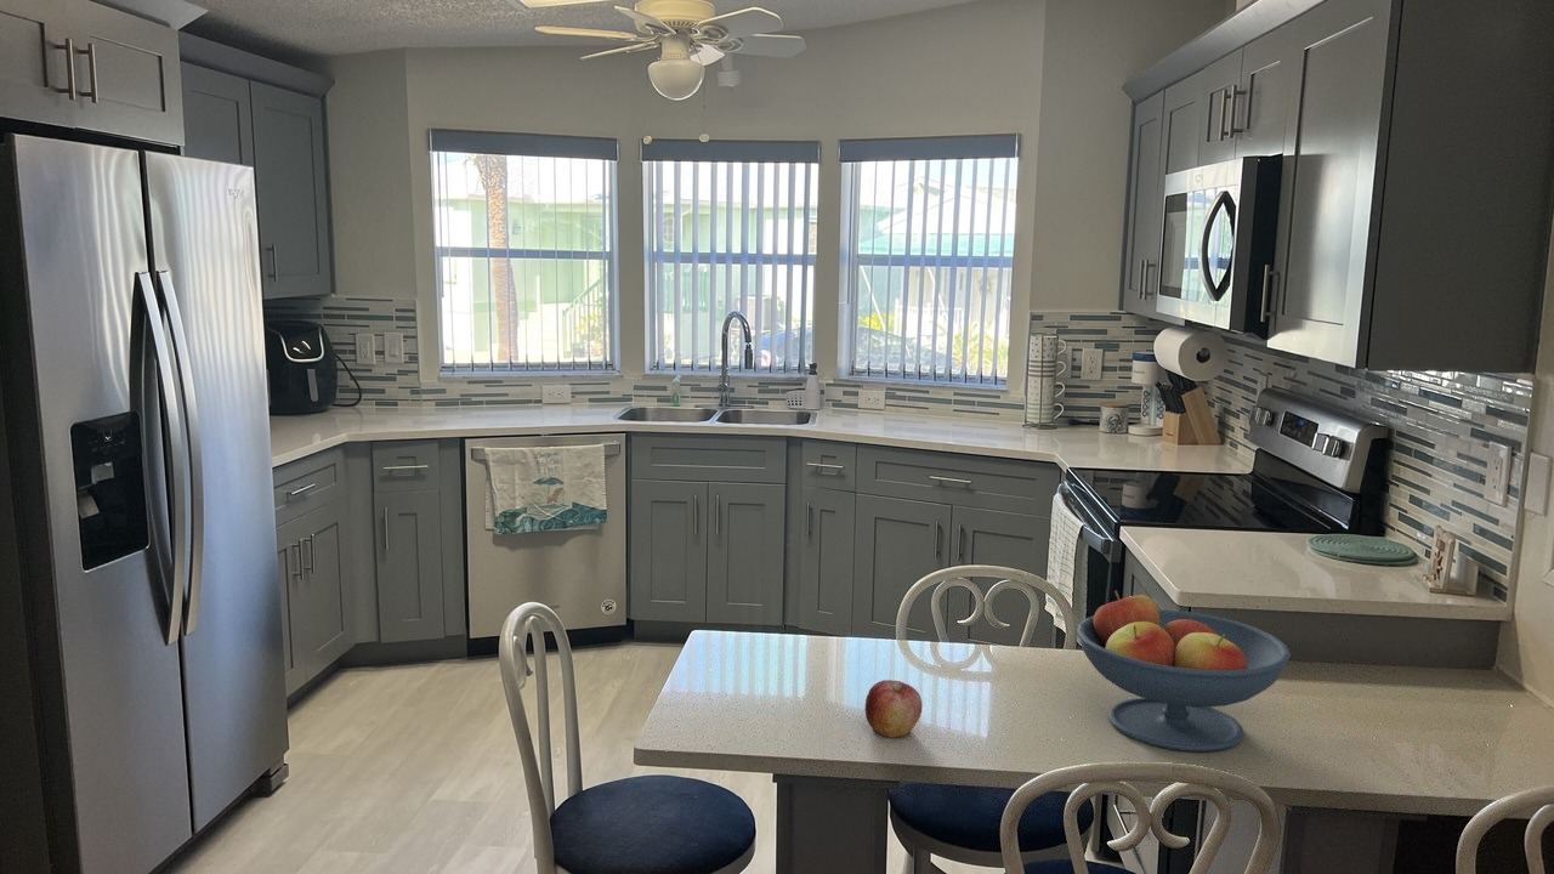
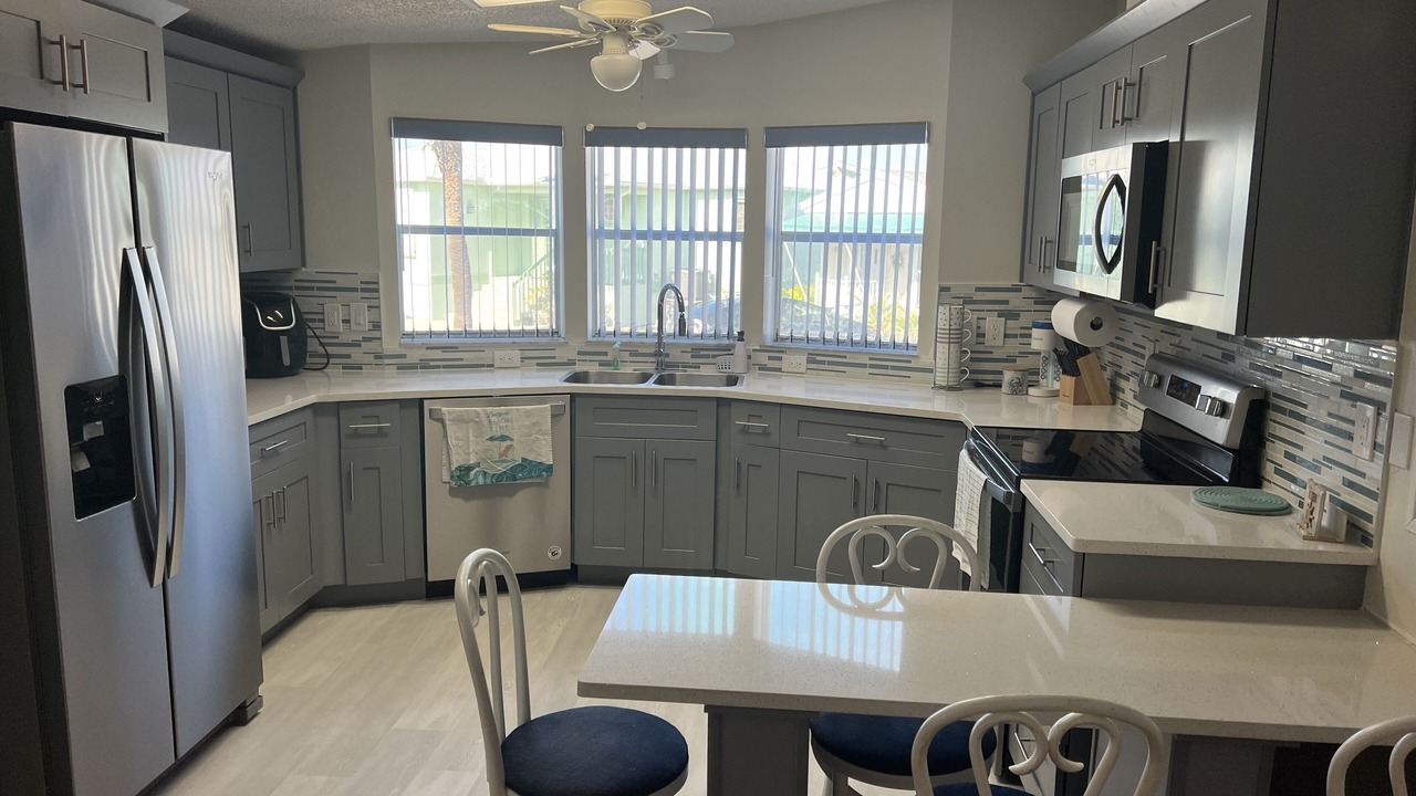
- fruit bowl [1076,590,1292,753]
- apple [863,679,924,739]
